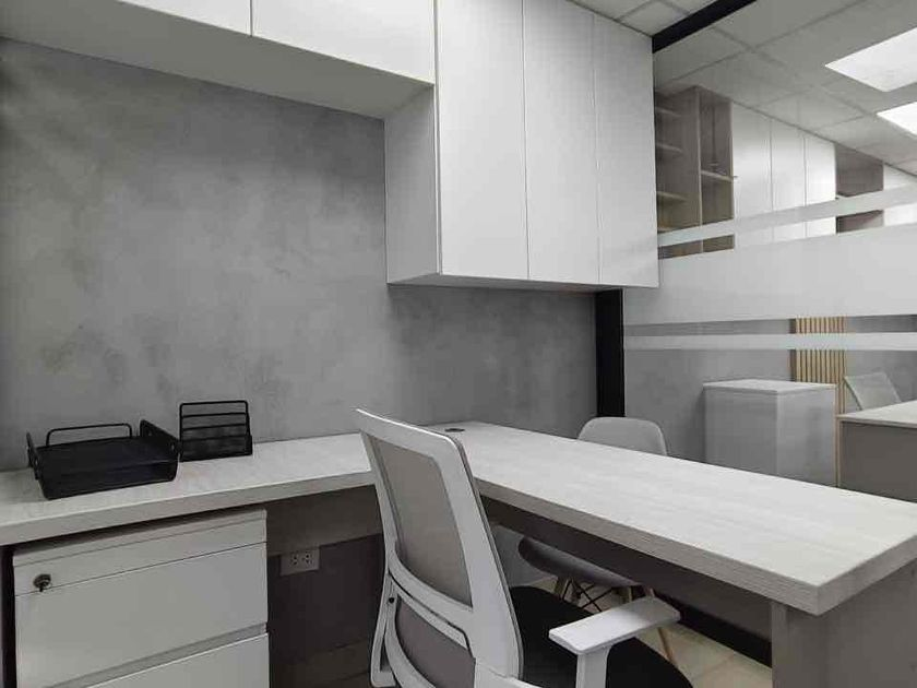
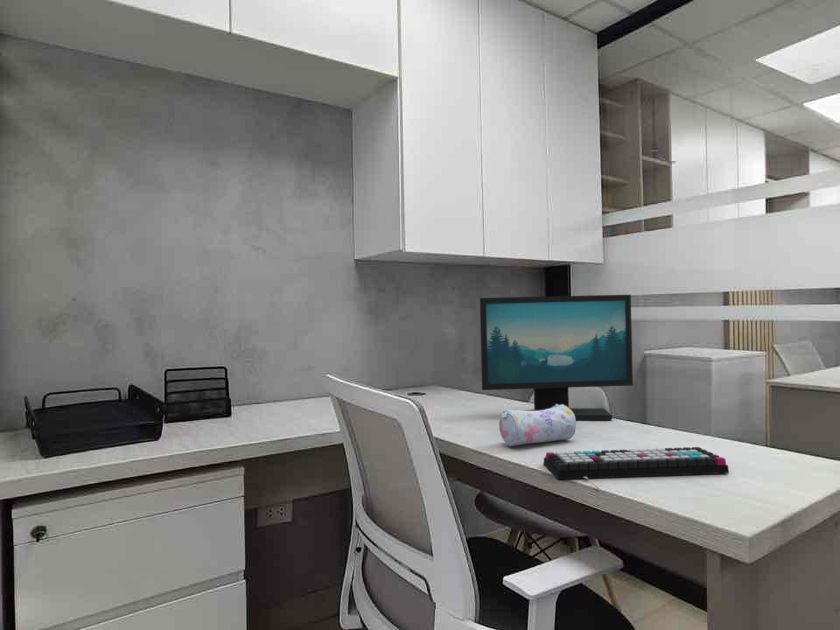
+ keyboard [543,446,730,490]
+ pencil case [498,404,577,447]
+ computer monitor [479,294,634,421]
